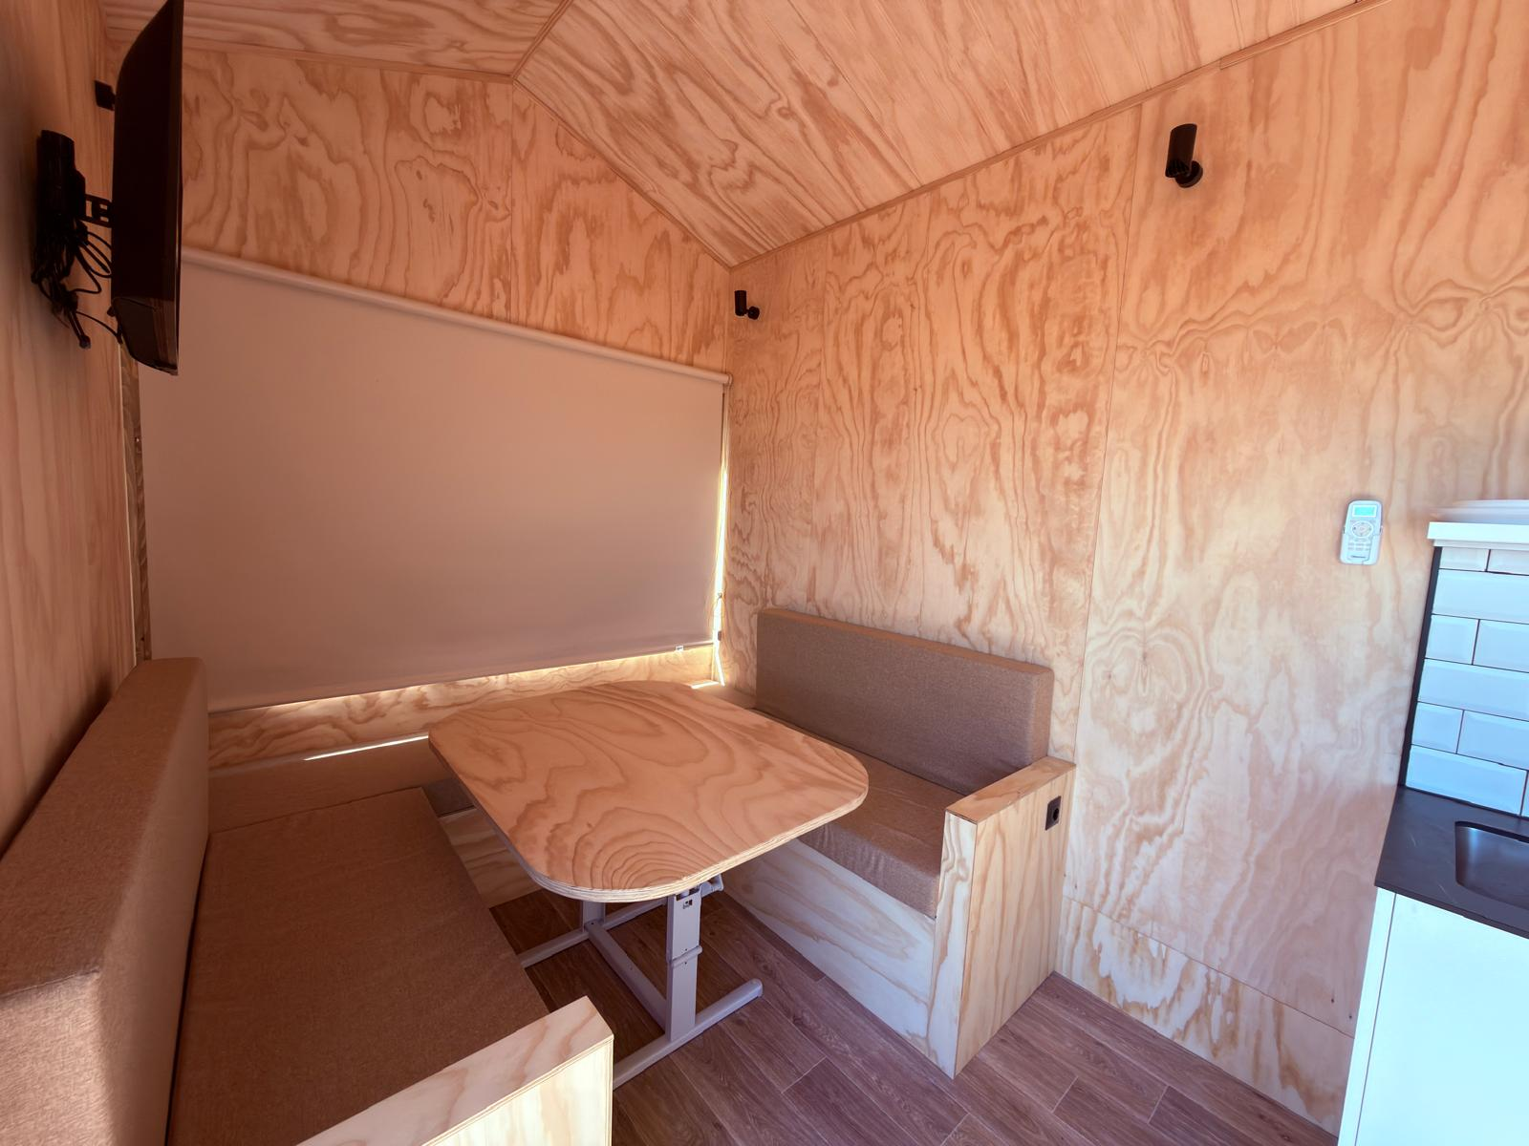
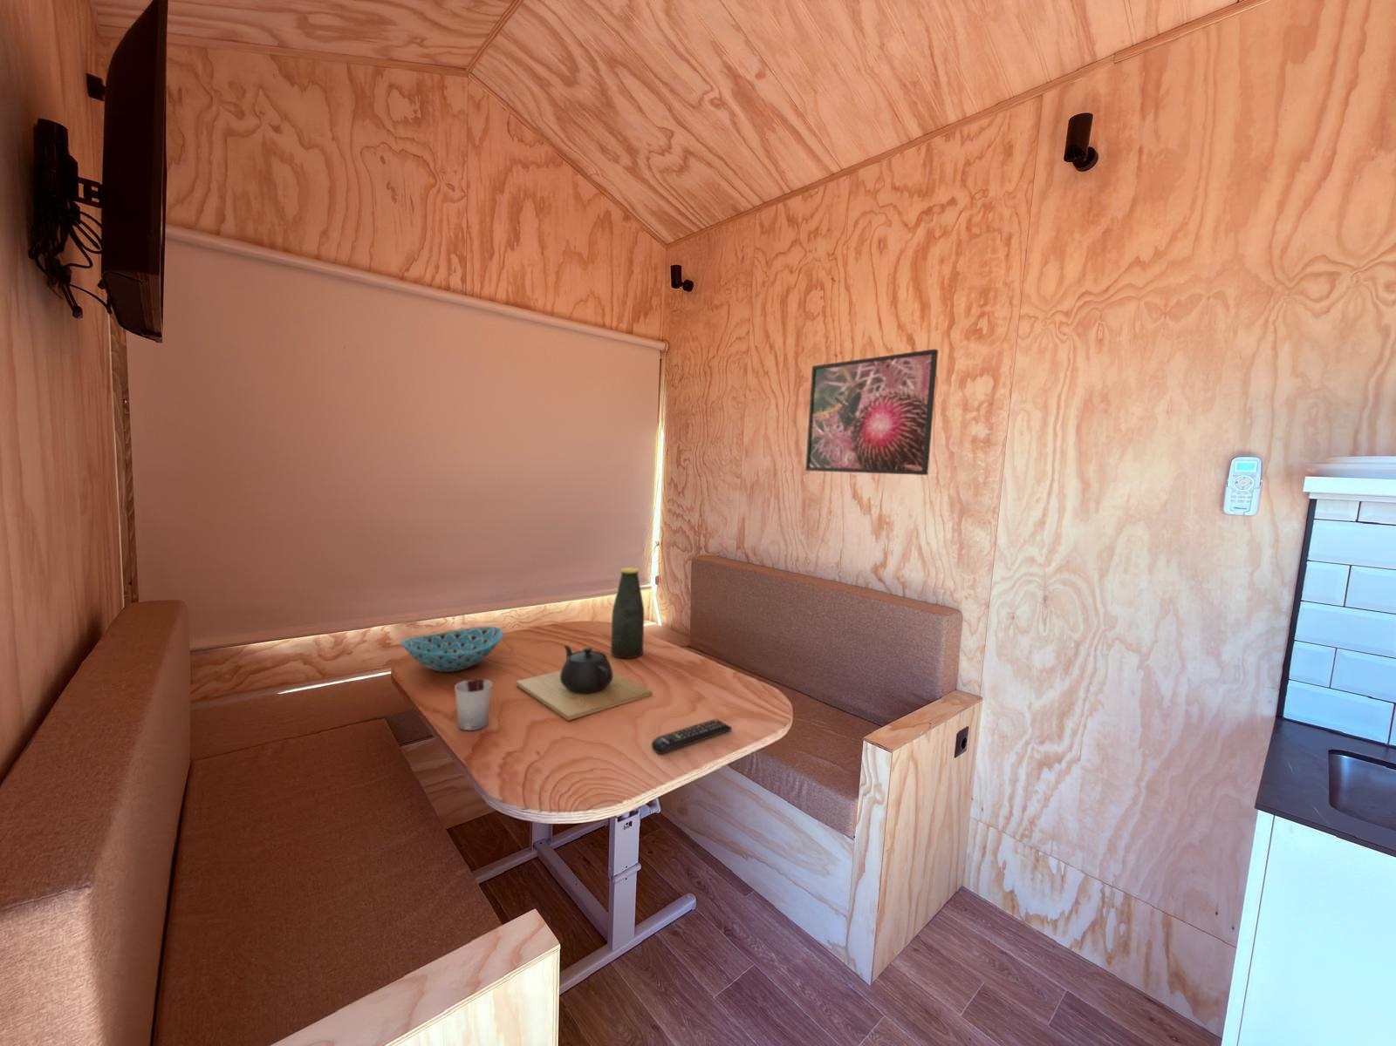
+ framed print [805,348,939,476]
+ bowl [400,626,505,672]
+ bottle [610,567,645,660]
+ teapot [514,644,653,722]
+ cup [454,678,492,732]
+ remote control [651,717,733,755]
